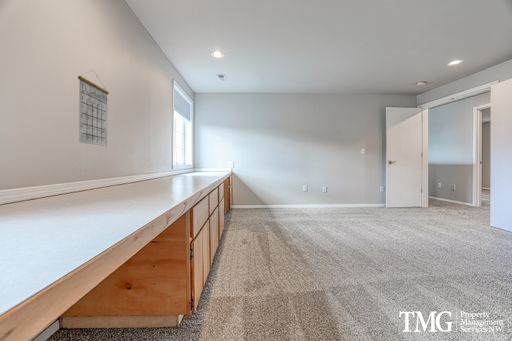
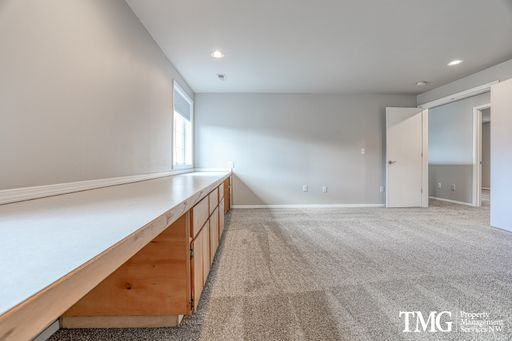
- calendar [77,69,110,148]
